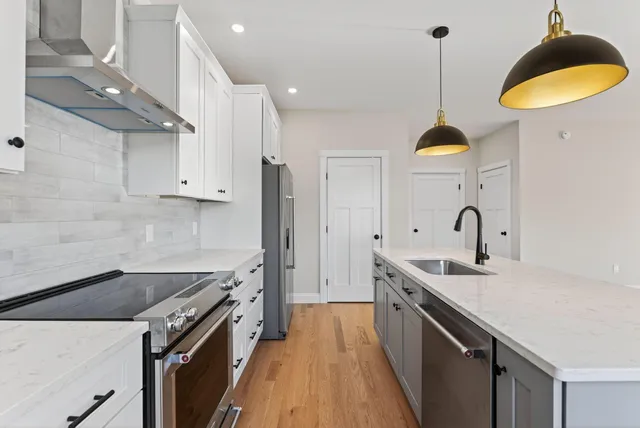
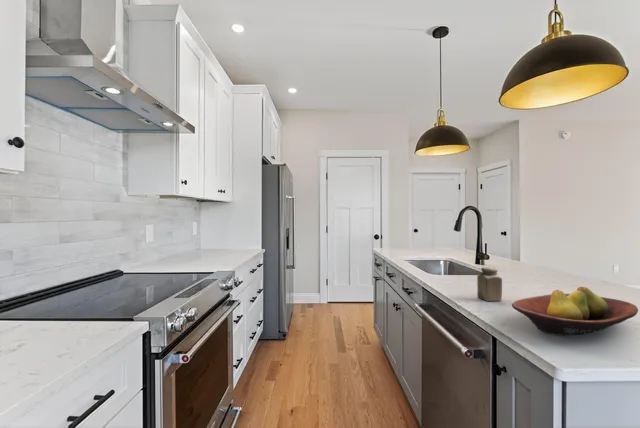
+ fruit bowl [511,286,639,336]
+ salt shaker [476,266,503,302]
